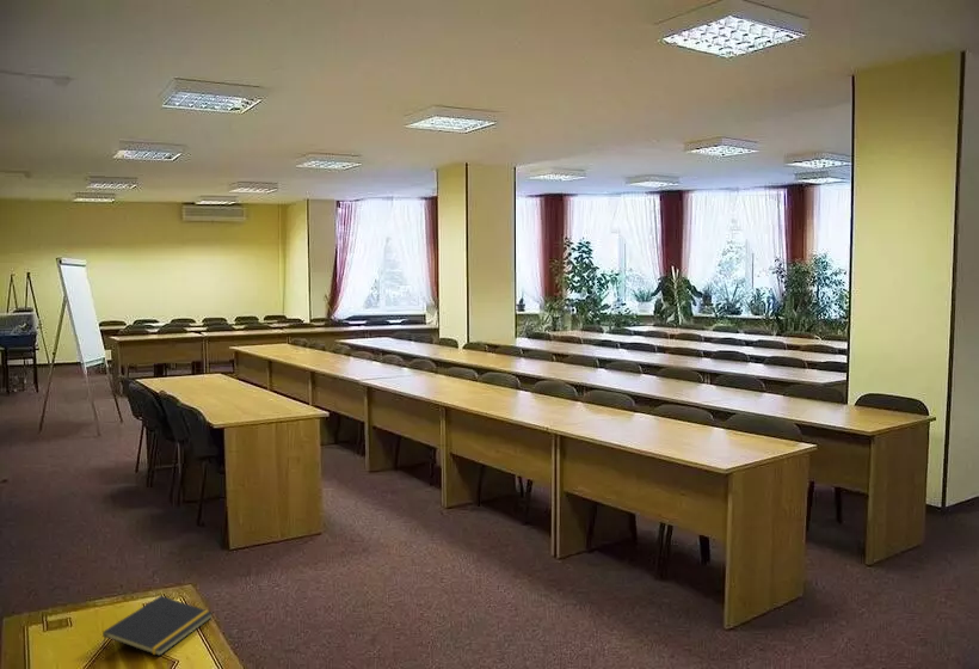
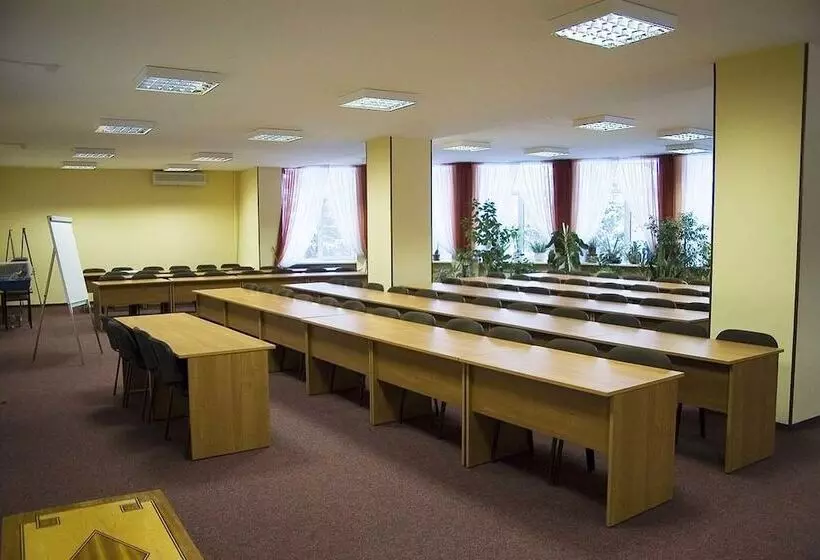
- notepad [101,595,214,657]
